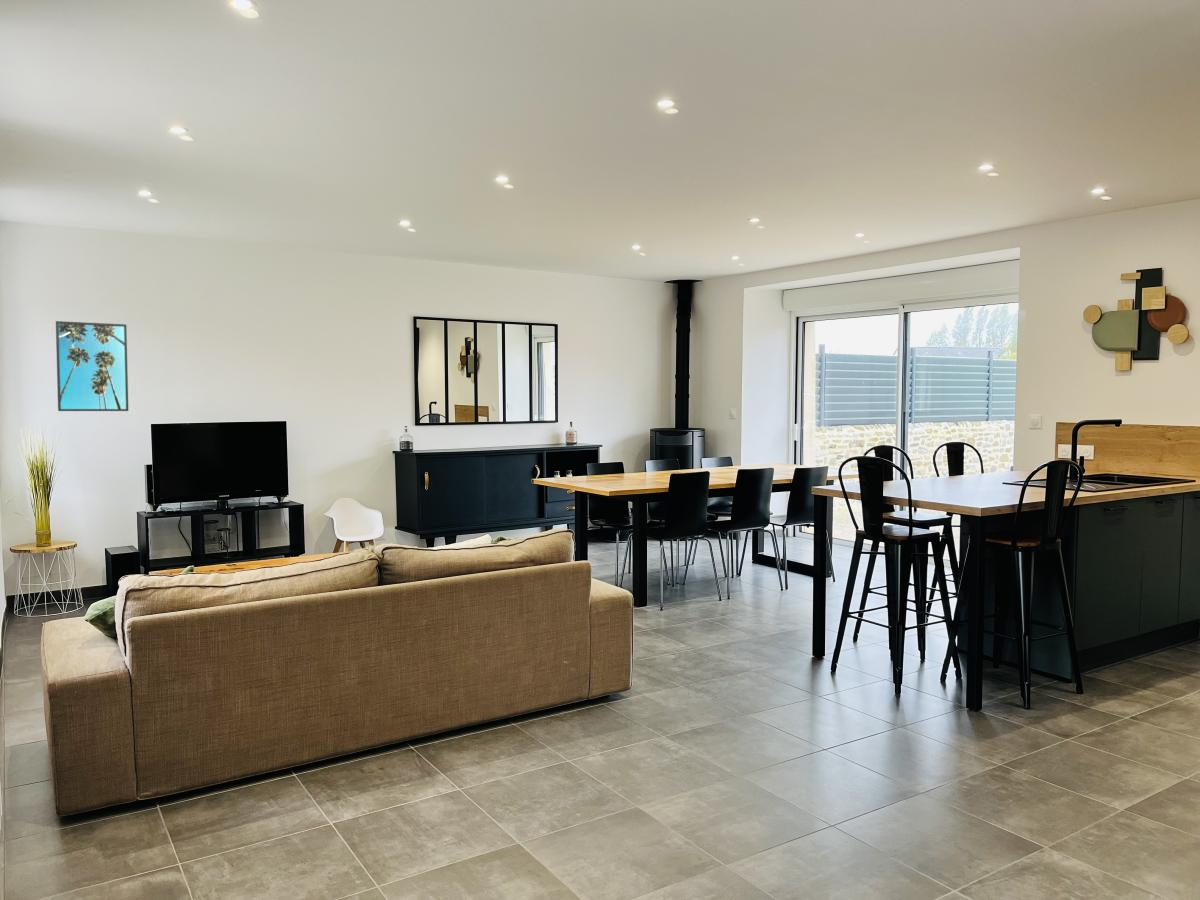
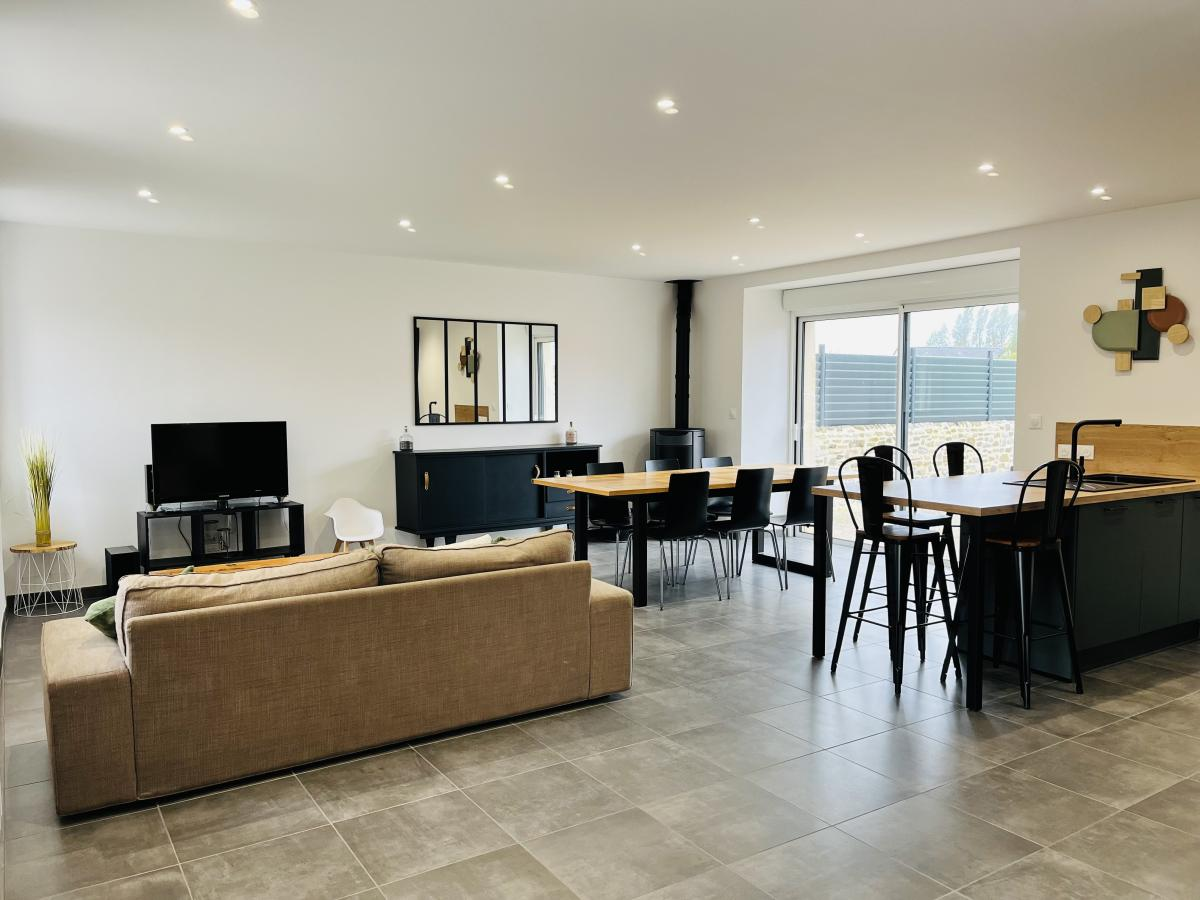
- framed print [55,320,129,412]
